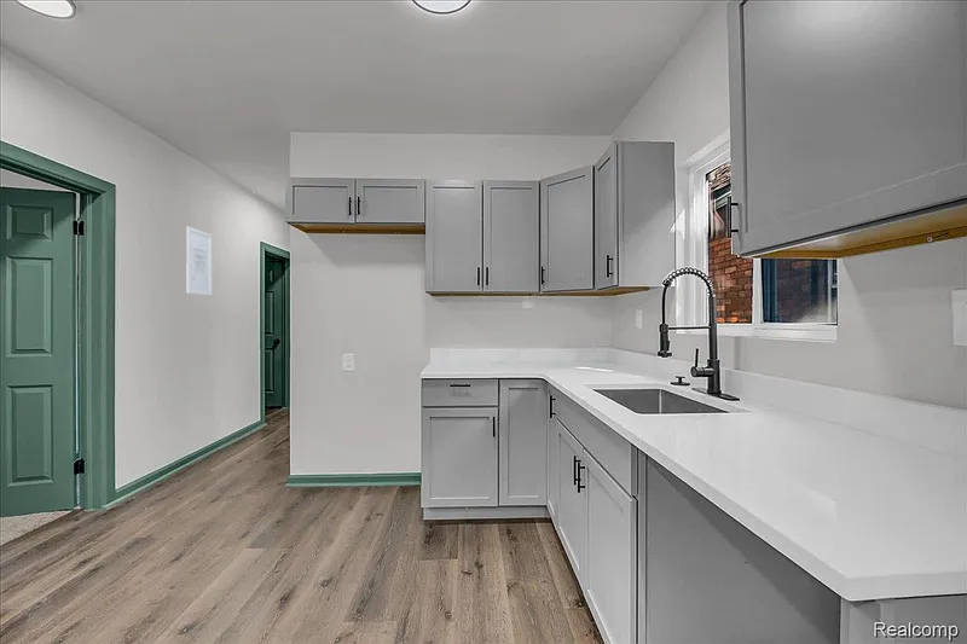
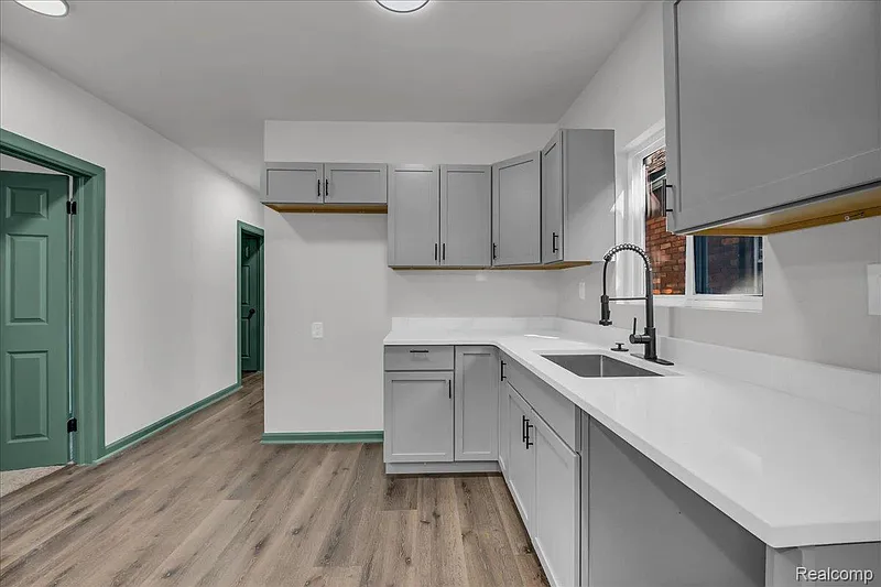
- wall art [185,226,213,296]
